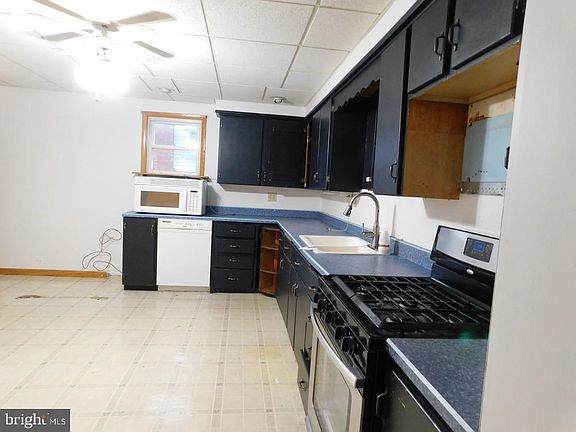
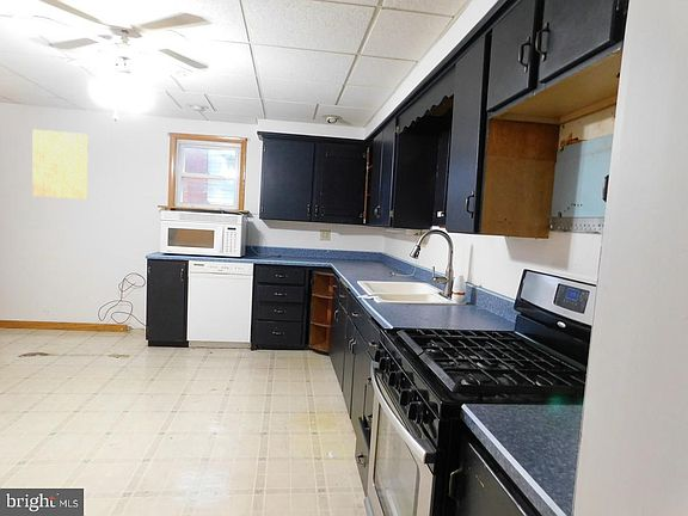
+ wall art [31,129,90,201]
